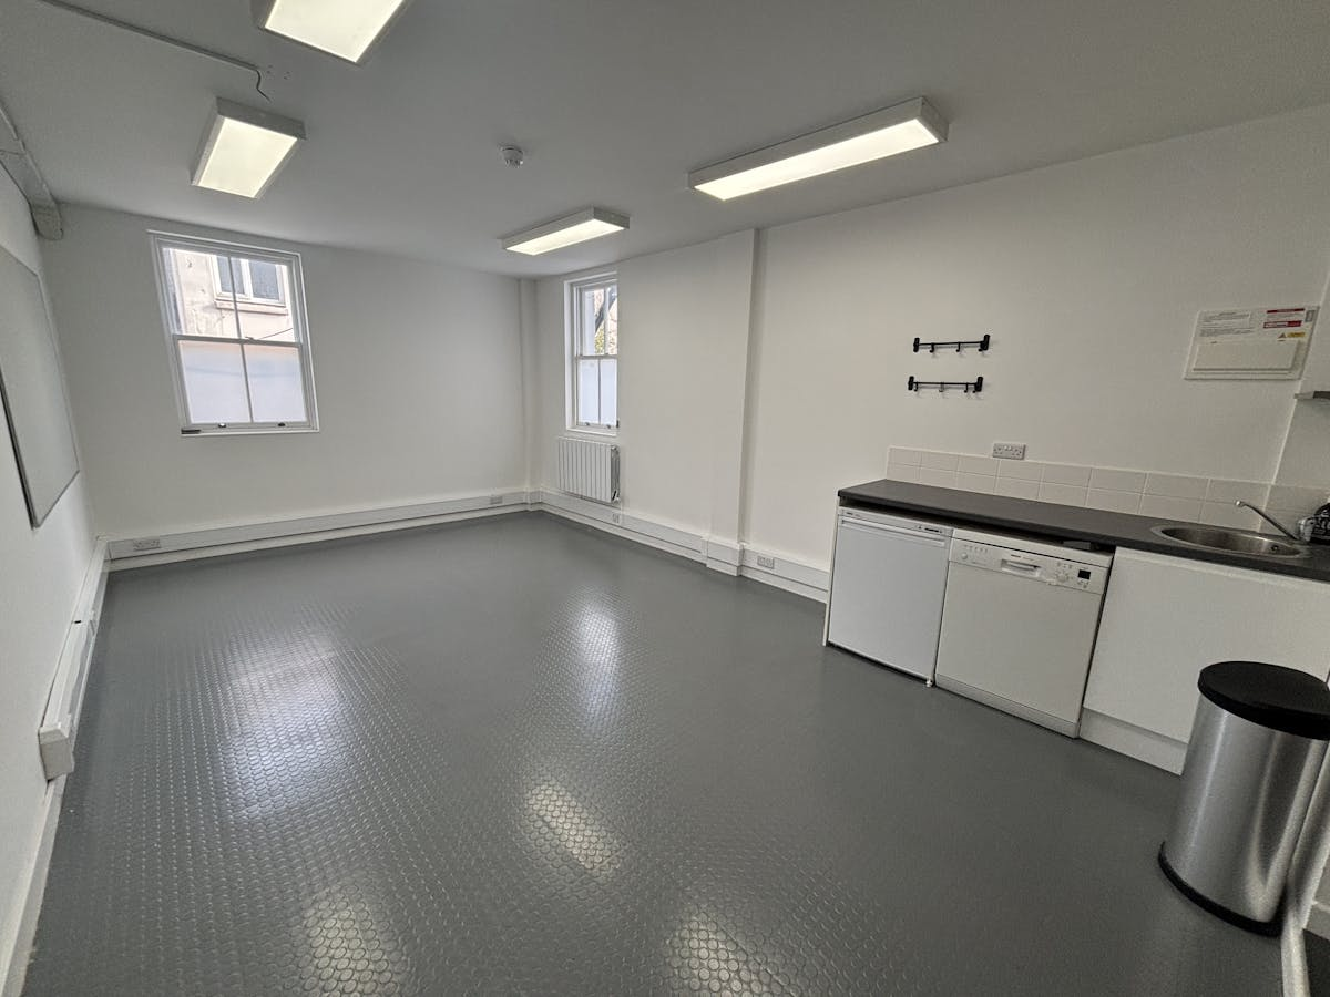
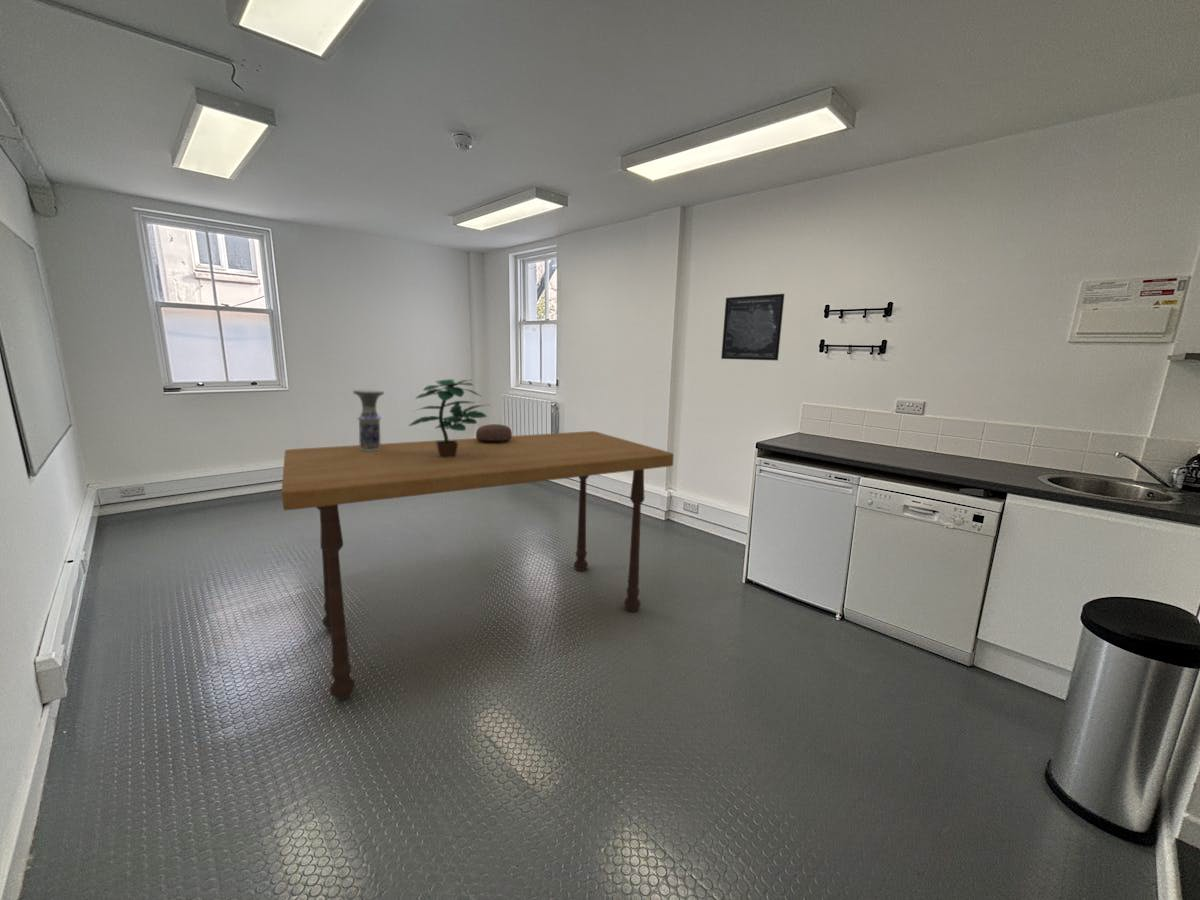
+ potted plant [407,378,489,458]
+ wall art [720,293,785,361]
+ dining table [281,430,675,700]
+ vase [352,388,385,451]
+ decorative bowl [475,423,513,442]
